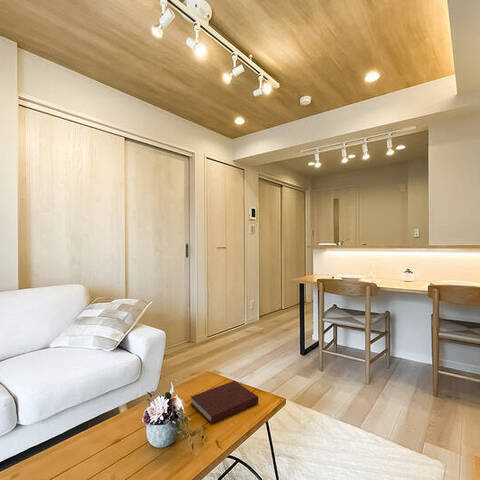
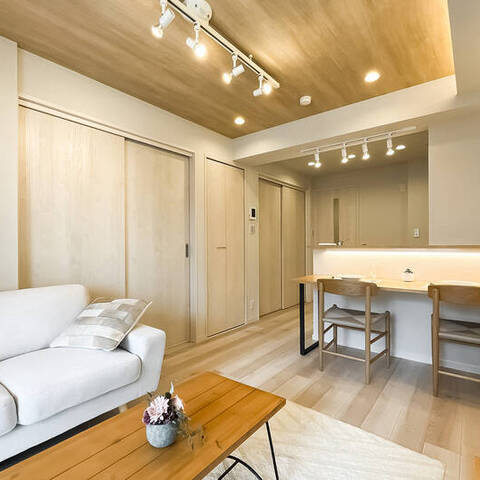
- notebook [190,379,259,425]
